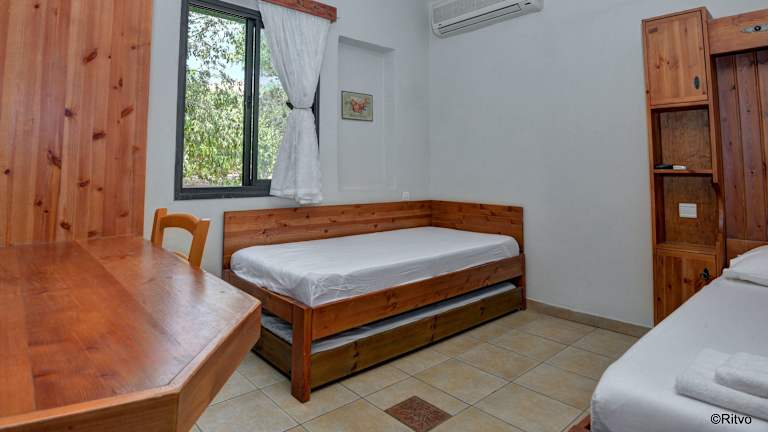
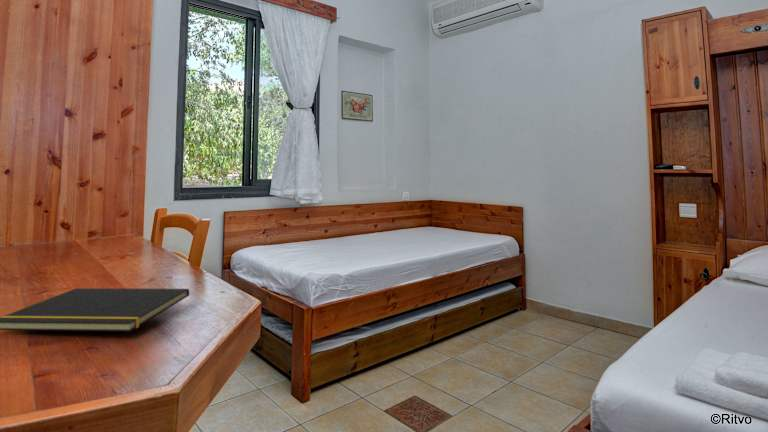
+ notepad [0,287,190,332]
